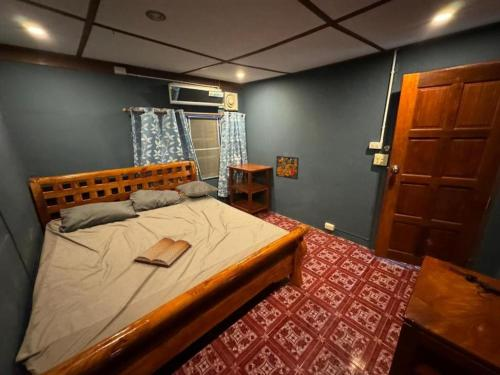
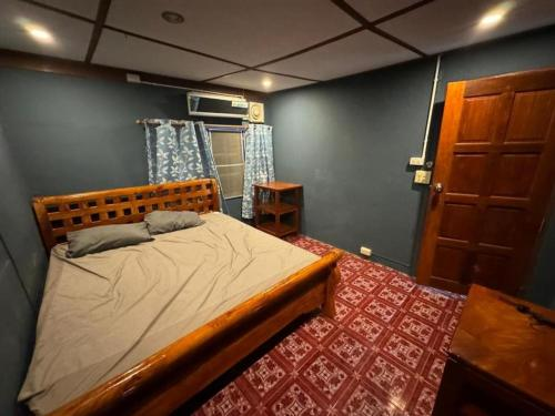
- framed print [275,155,300,181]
- bible [133,237,193,268]
- decorative pillow [175,180,220,198]
